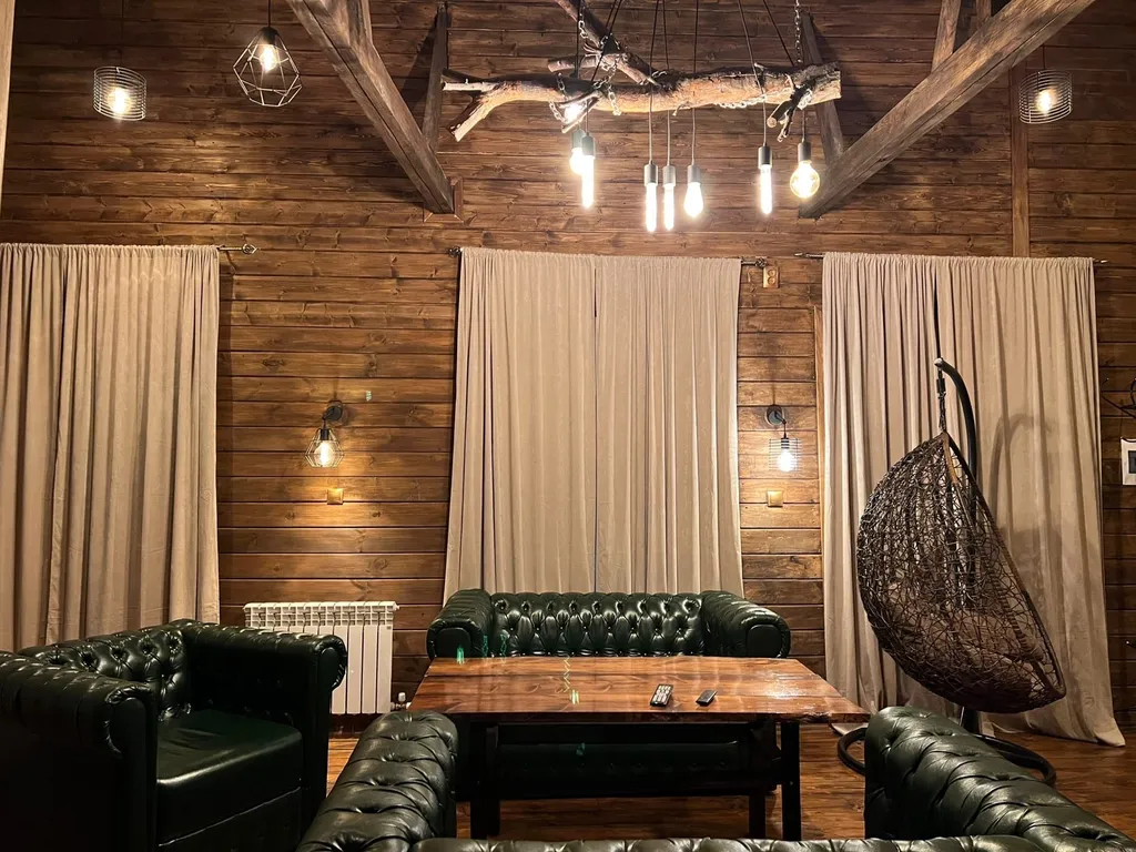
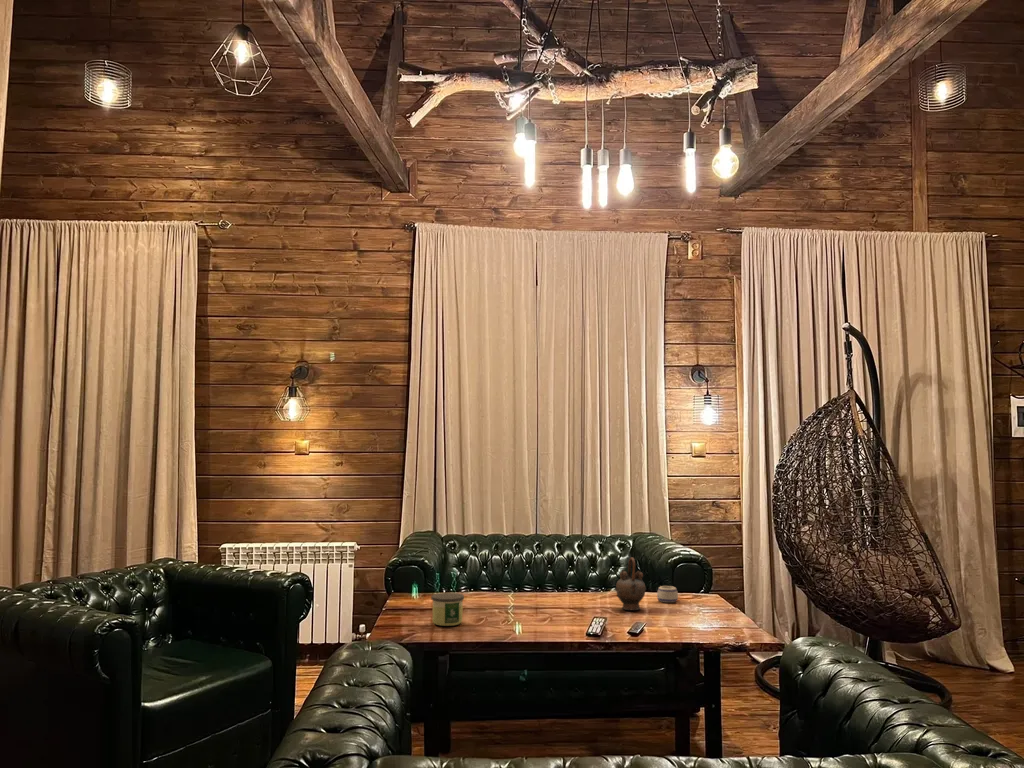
+ mug [656,585,679,603]
+ teapot [615,556,647,611]
+ candle [430,592,465,627]
